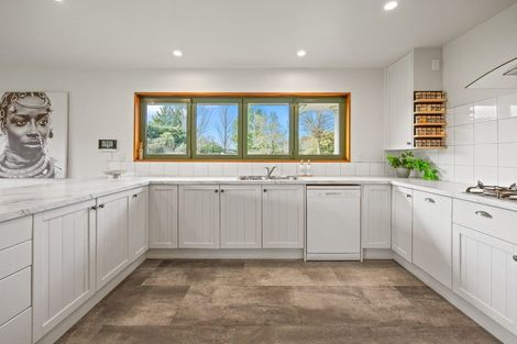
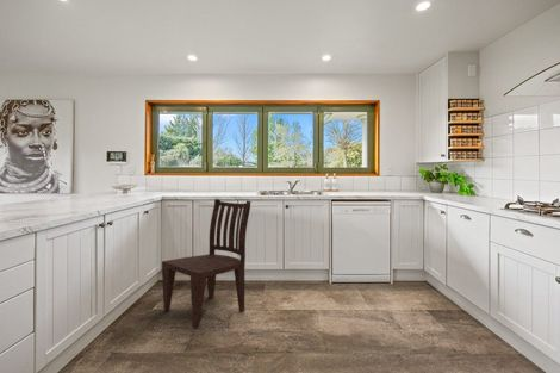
+ dining chair [161,198,253,329]
